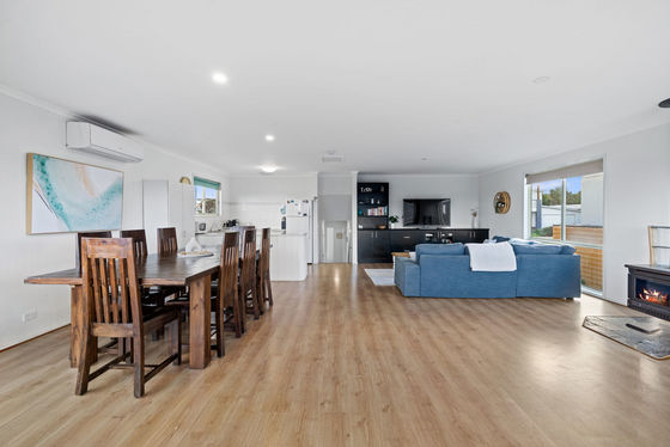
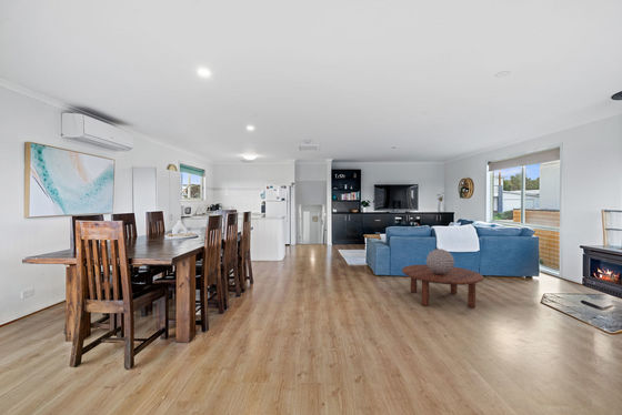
+ decorative sphere [425,247,455,274]
+ coffee table [401,264,484,310]
